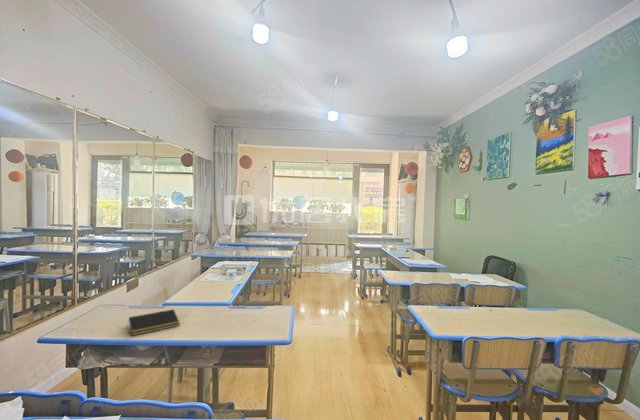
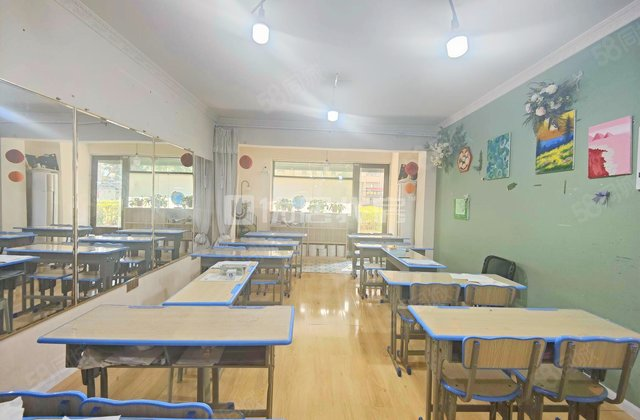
- notepad [126,308,181,337]
